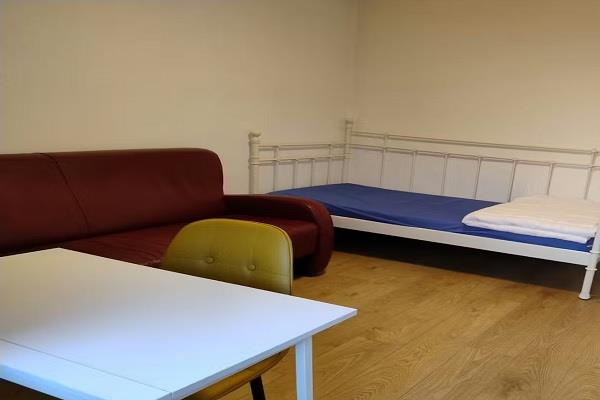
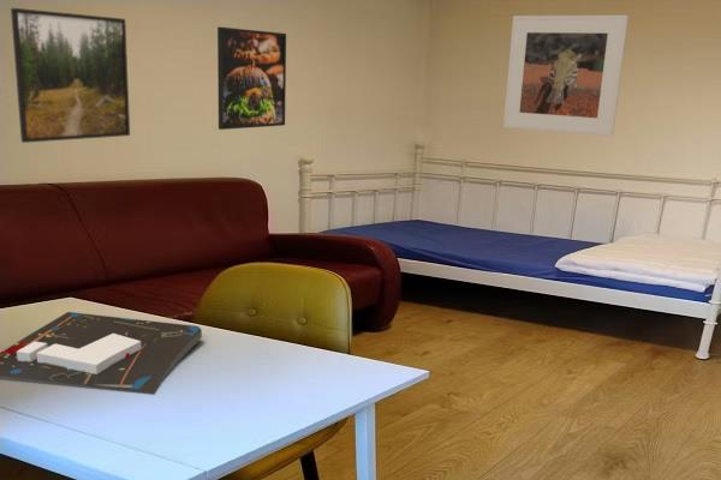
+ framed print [10,7,131,144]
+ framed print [216,26,287,131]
+ board game [0,311,203,396]
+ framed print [502,14,630,138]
